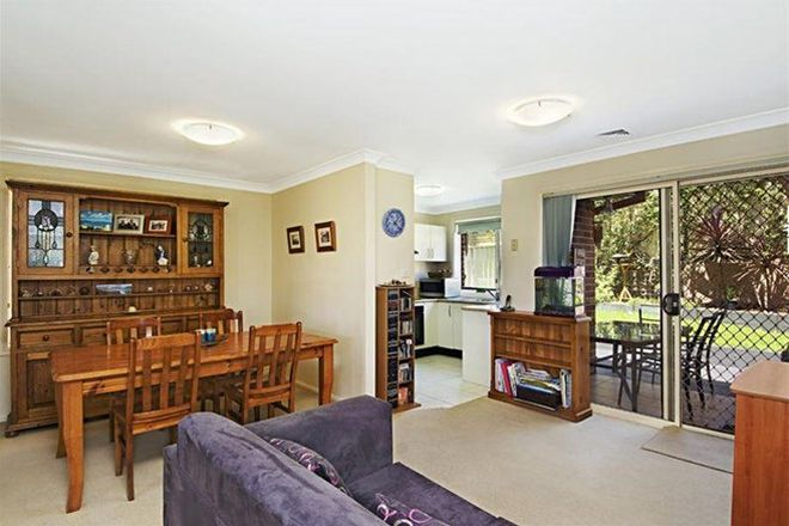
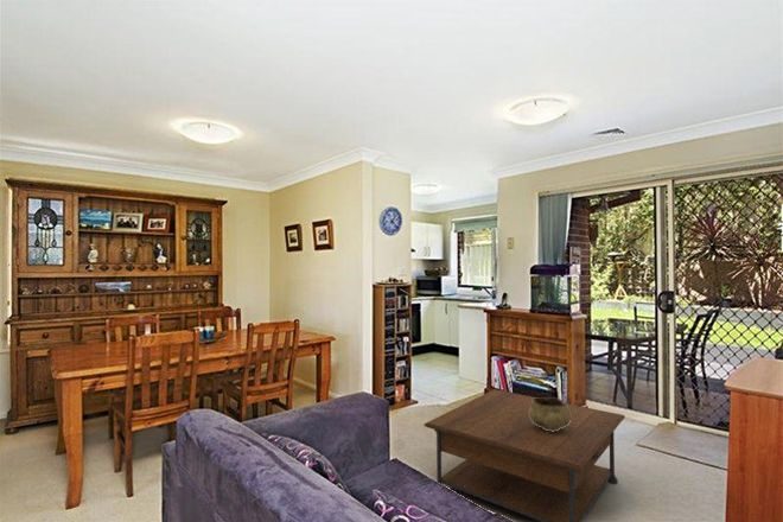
+ coffee table [422,388,626,522]
+ decorative bowl [529,397,571,432]
